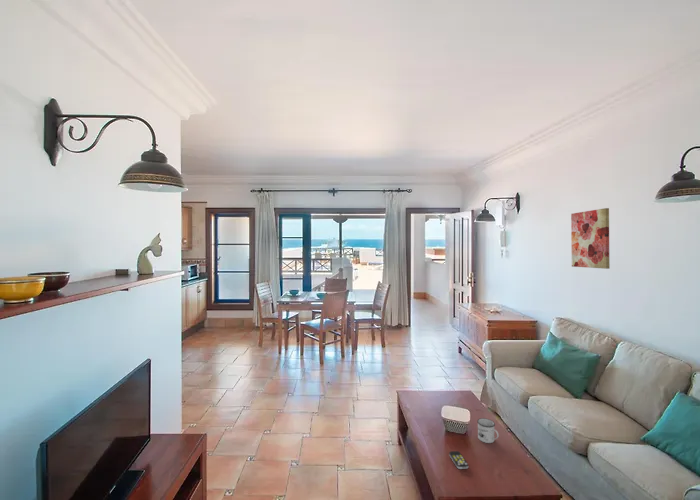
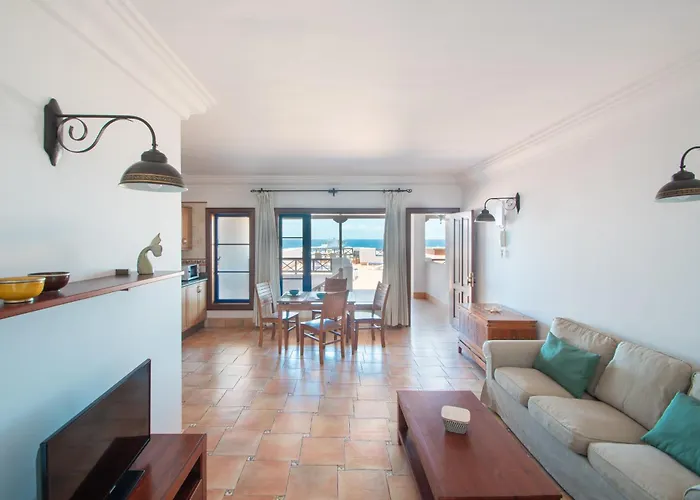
- remote control [448,450,469,470]
- mug [476,417,500,444]
- wall art [570,207,611,270]
